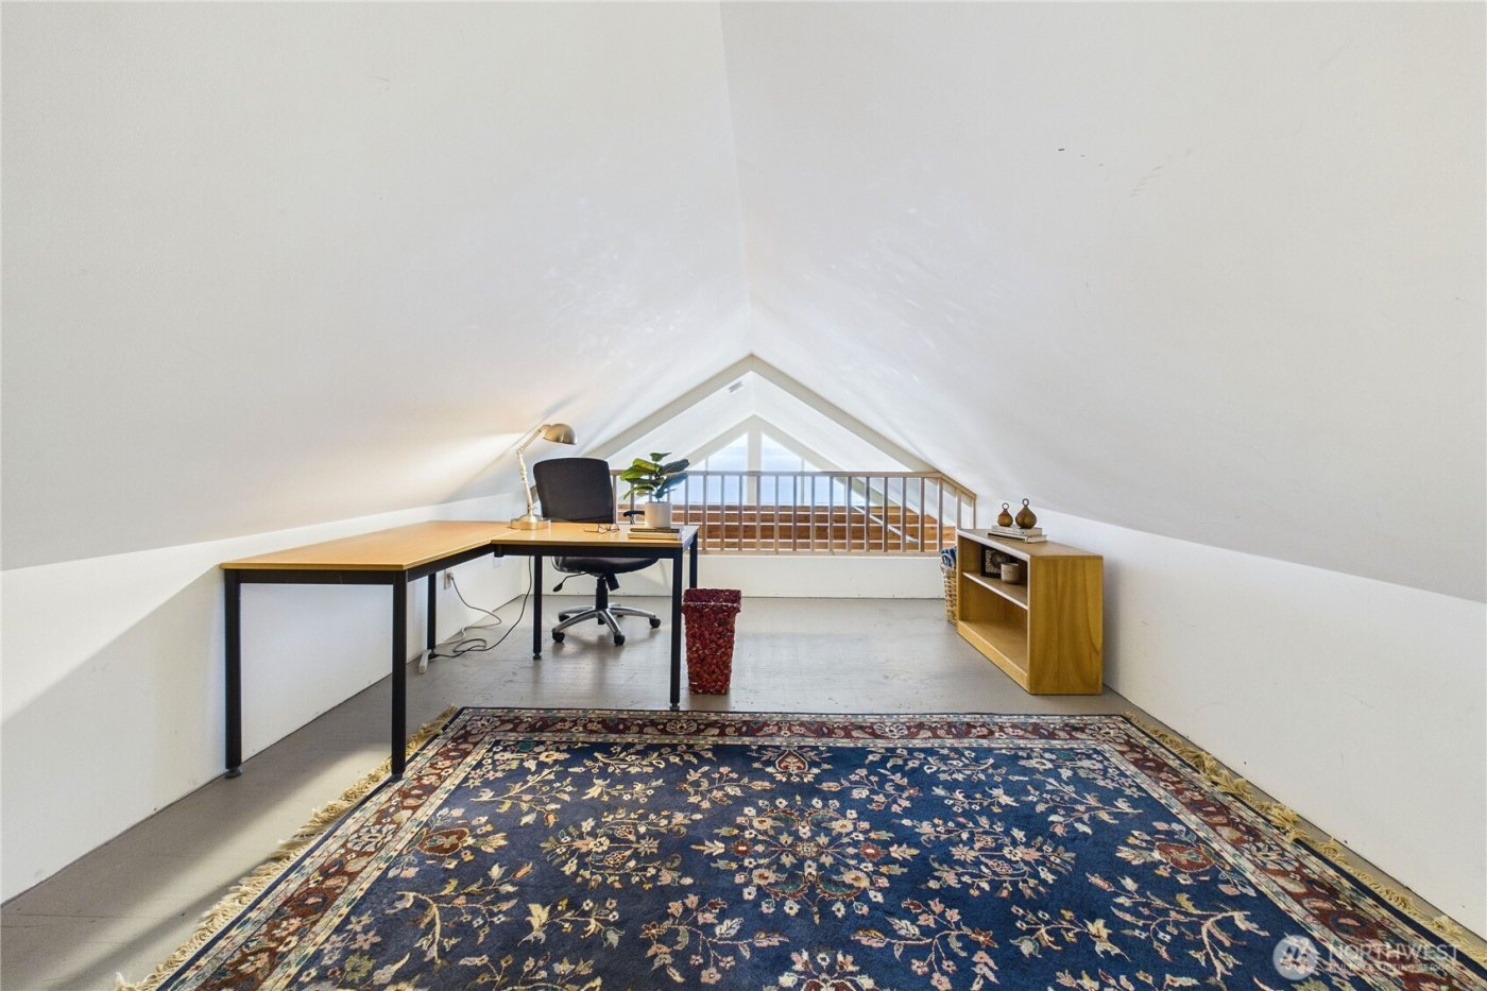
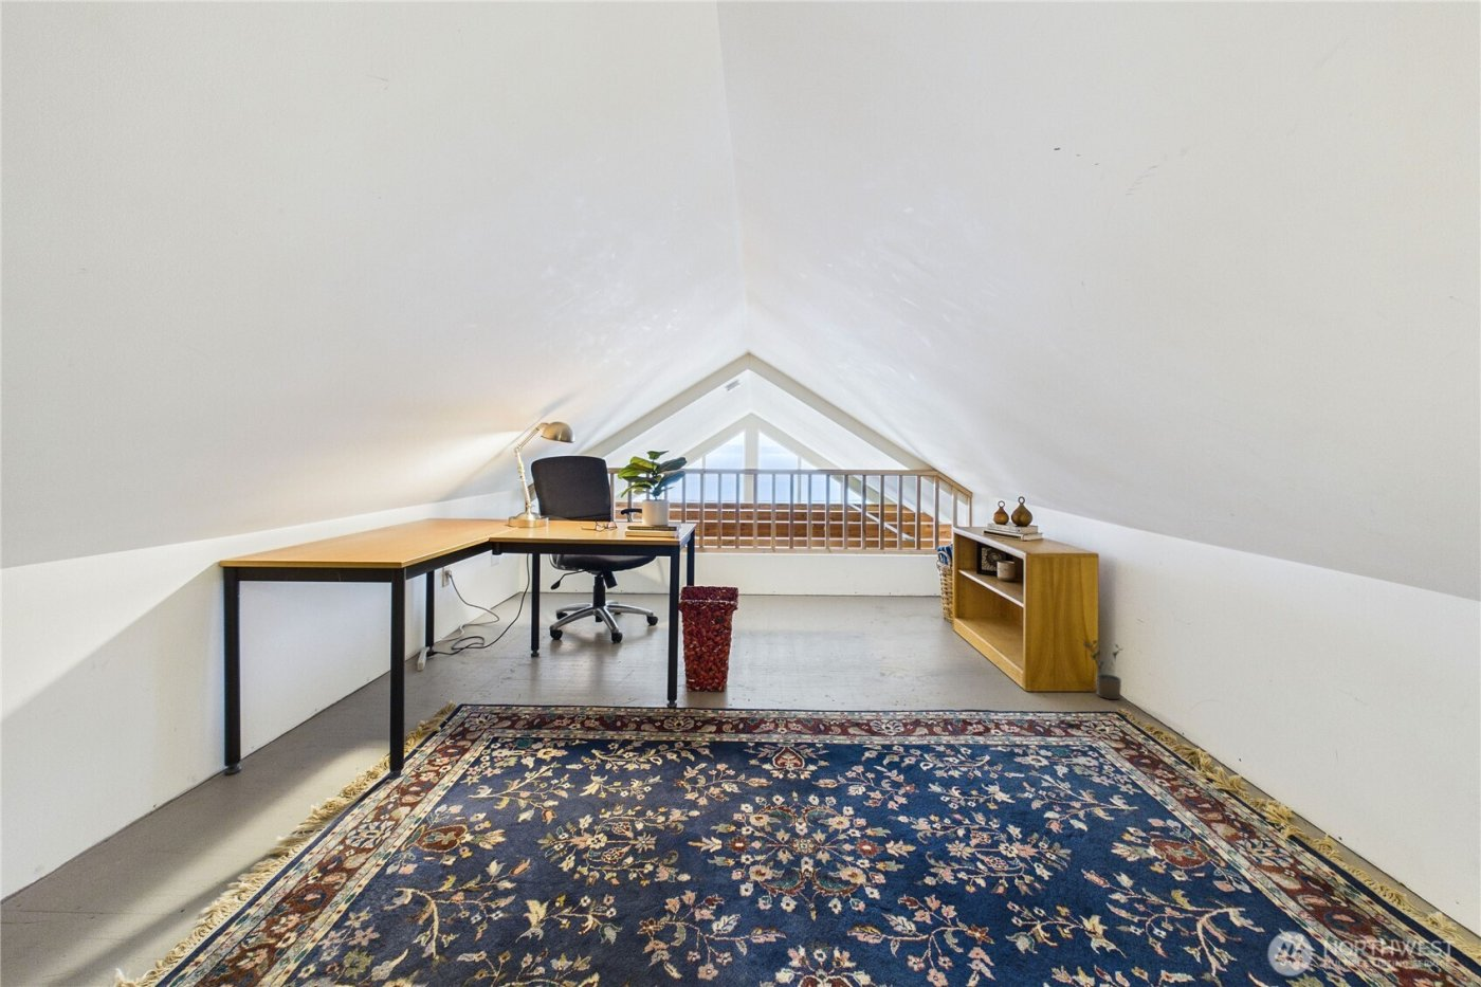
+ potted plant [1082,639,1124,701]
